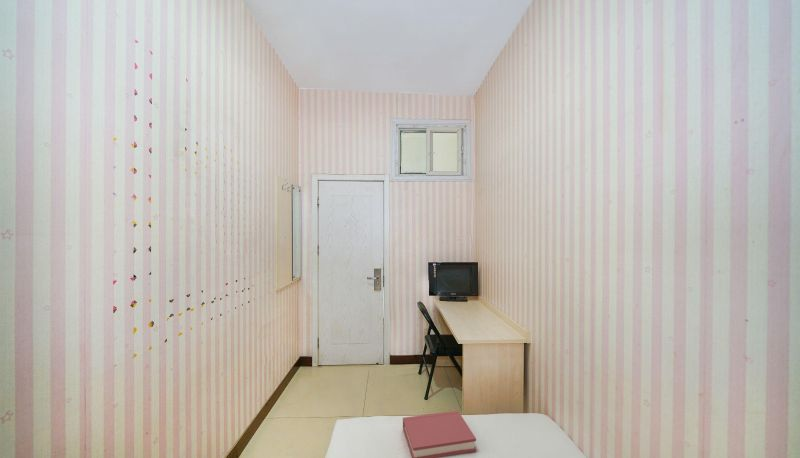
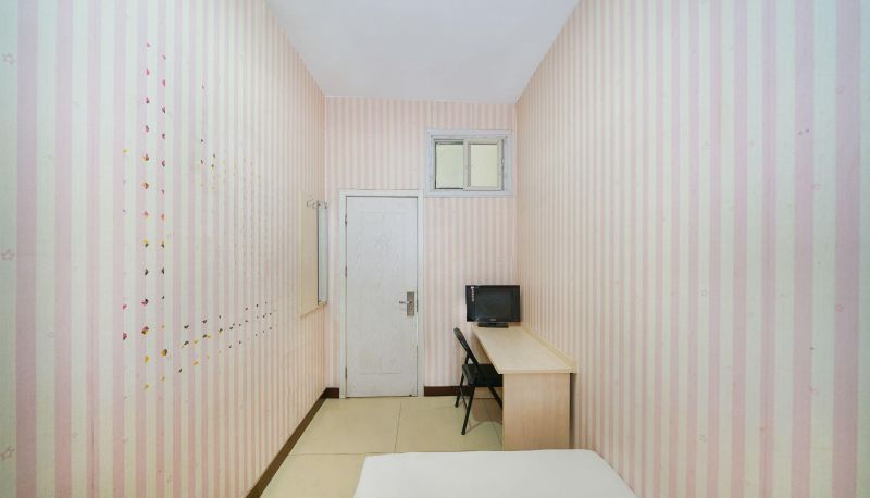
- hardback book [402,410,477,458]
